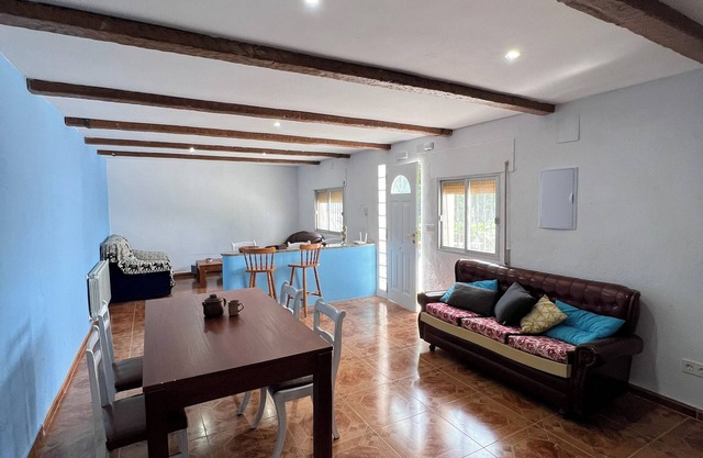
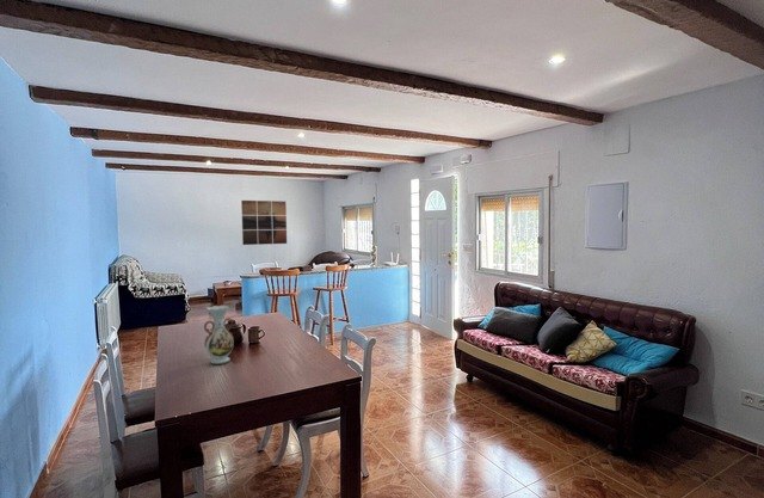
+ wall art [240,199,288,246]
+ vase [203,303,235,365]
